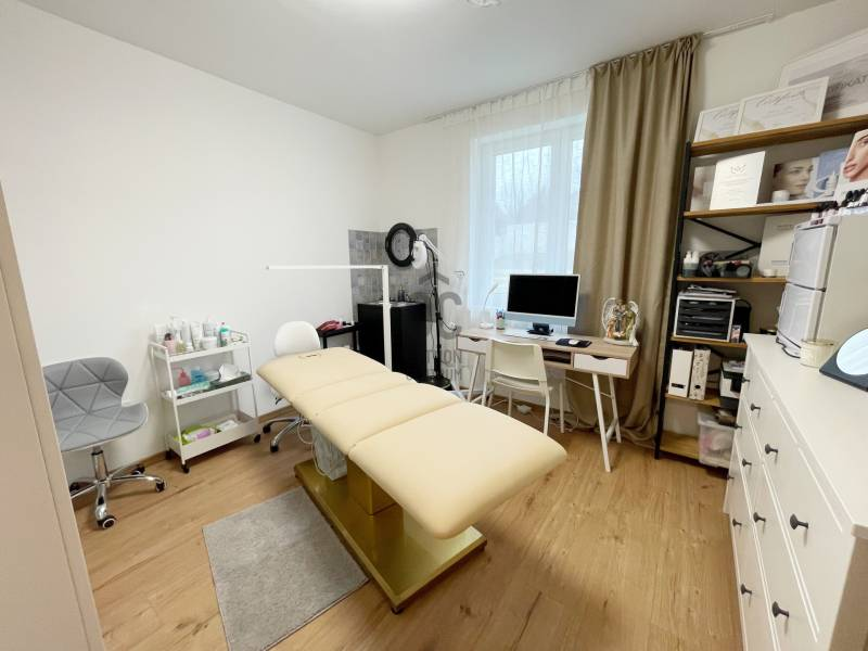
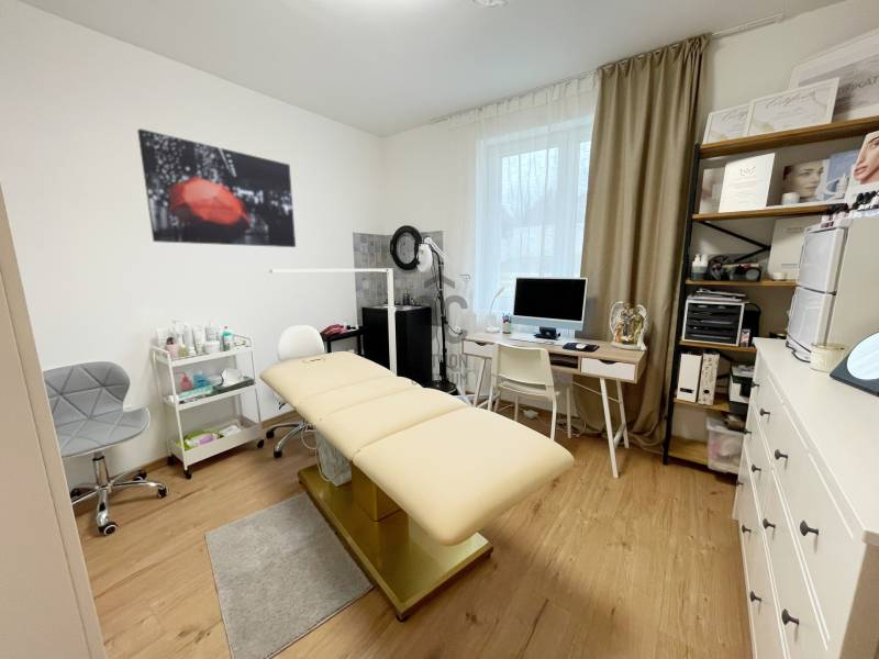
+ wall art [136,127,297,248]
